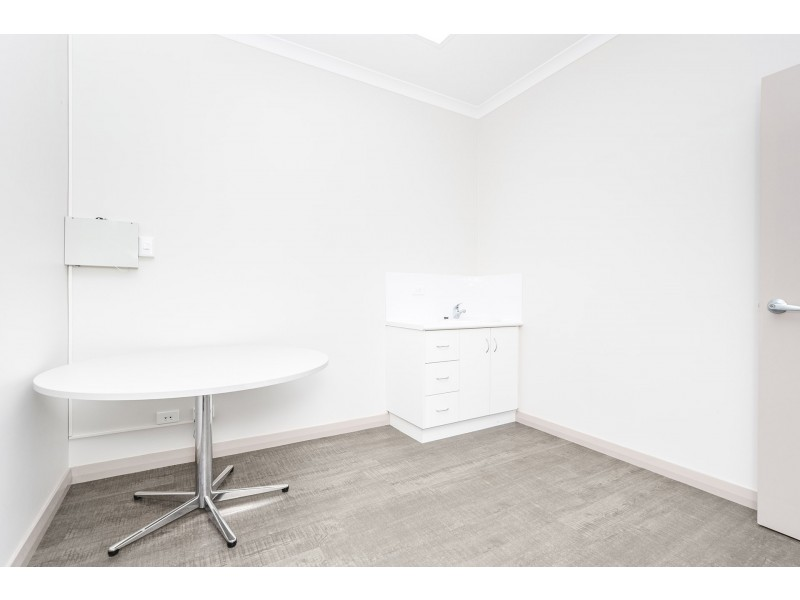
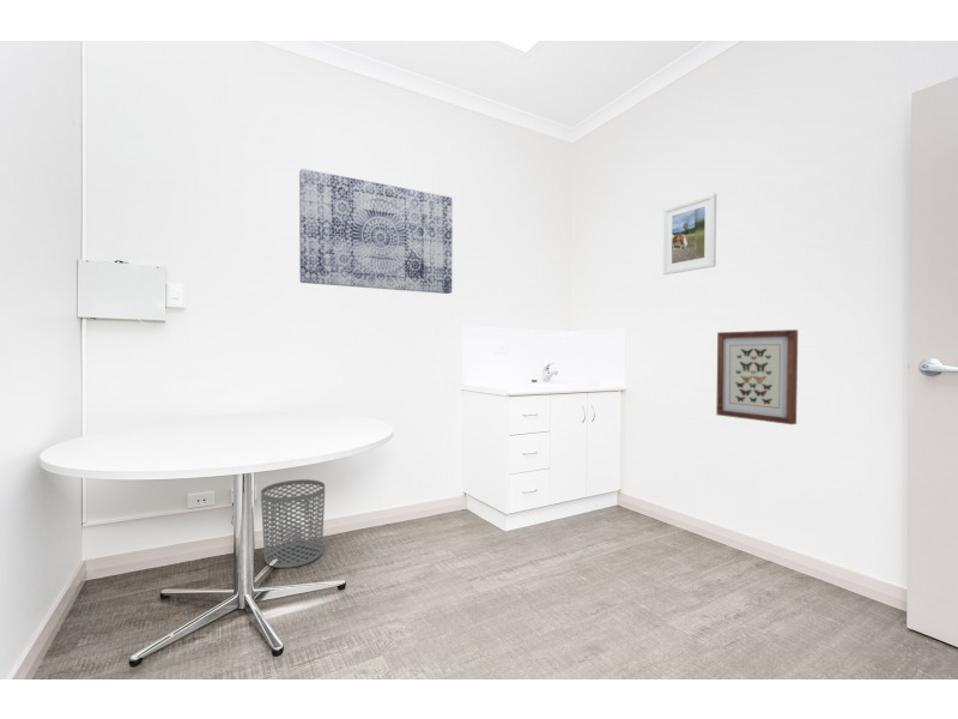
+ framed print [662,192,717,276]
+ waste bin [260,478,326,569]
+ wall art [298,168,454,295]
+ wall art [715,328,799,425]
